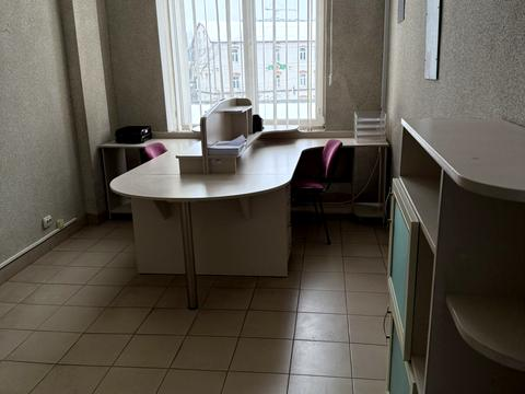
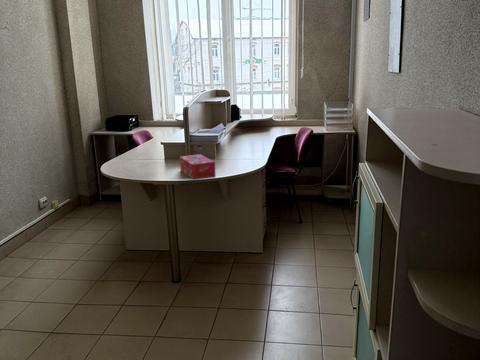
+ tissue box [179,153,217,181]
